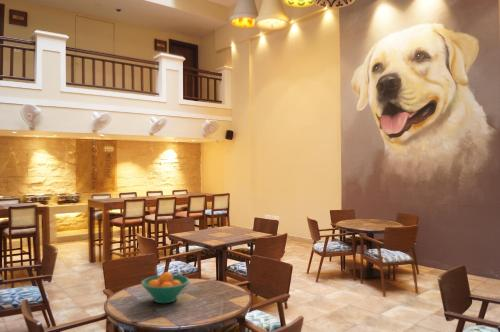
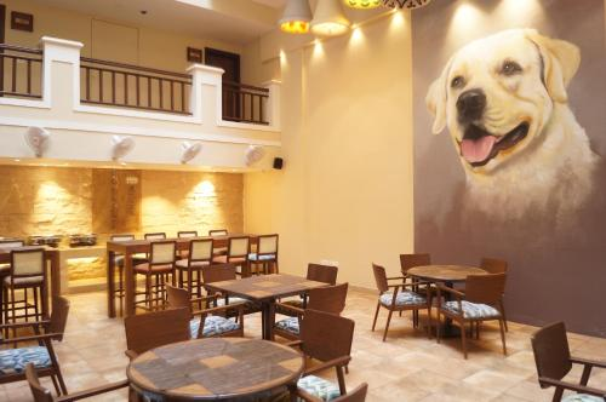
- fruit bowl [140,271,191,304]
